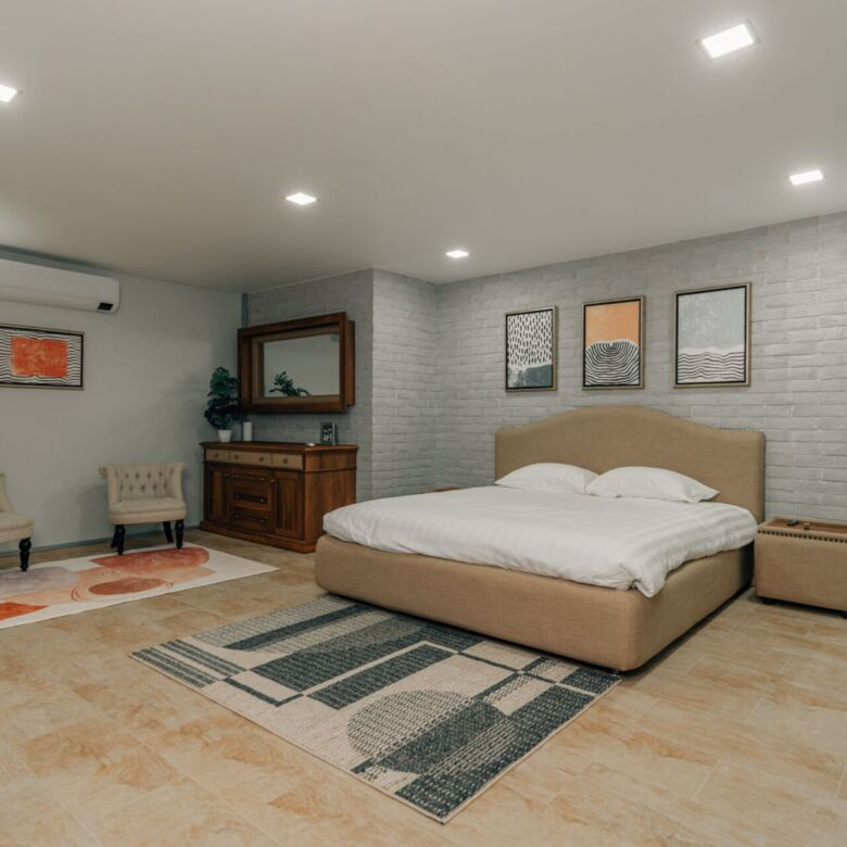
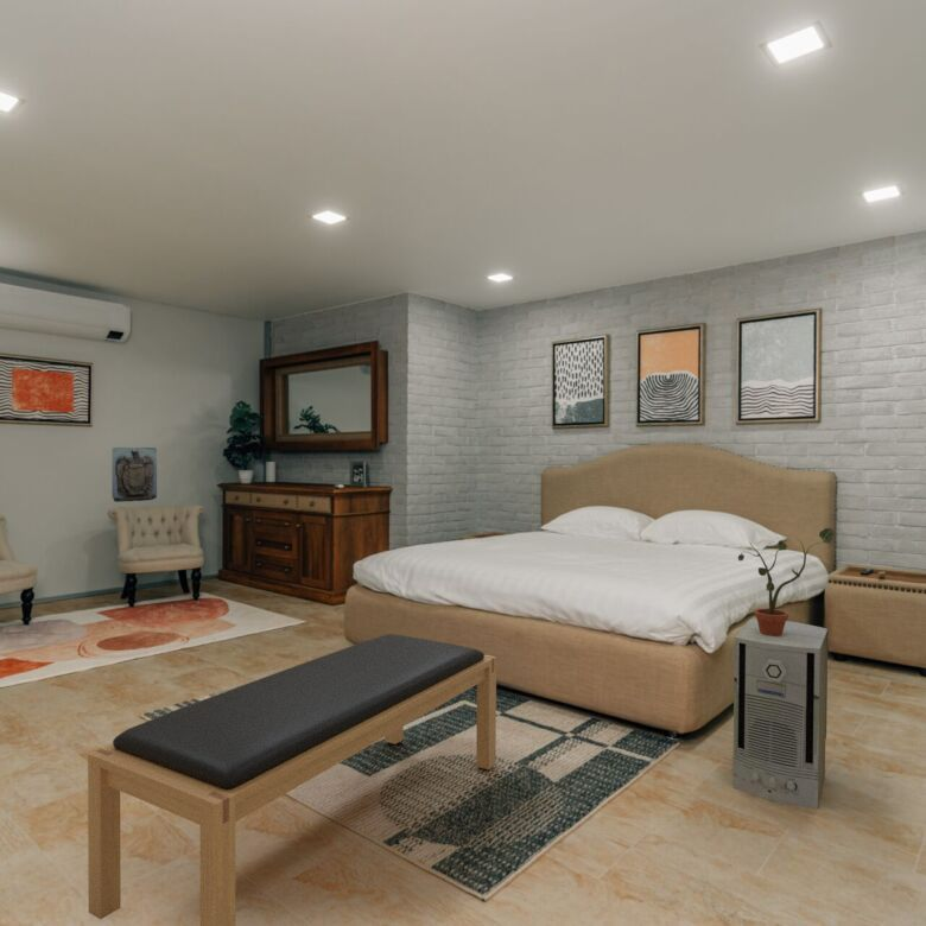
+ air purifier [731,619,829,810]
+ potted plant [737,527,836,636]
+ wall sculpture [110,446,158,503]
+ bench [87,633,497,926]
